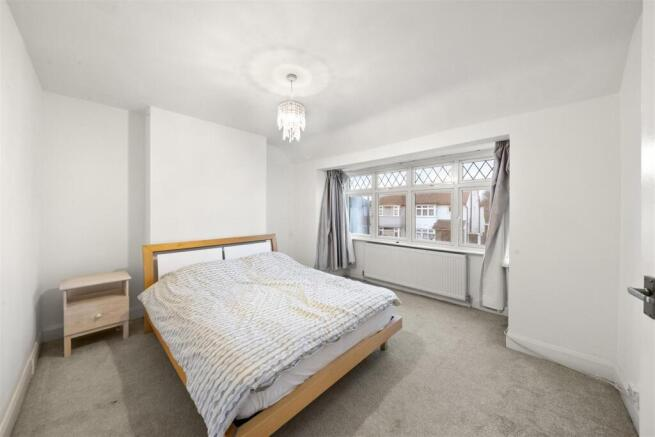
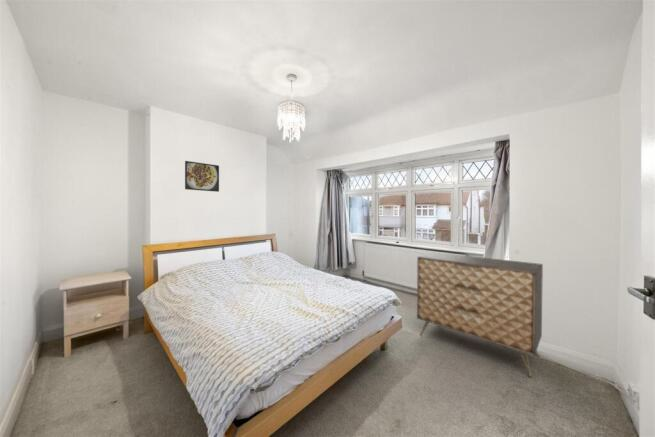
+ dresser [416,251,544,378]
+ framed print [184,160,220,193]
